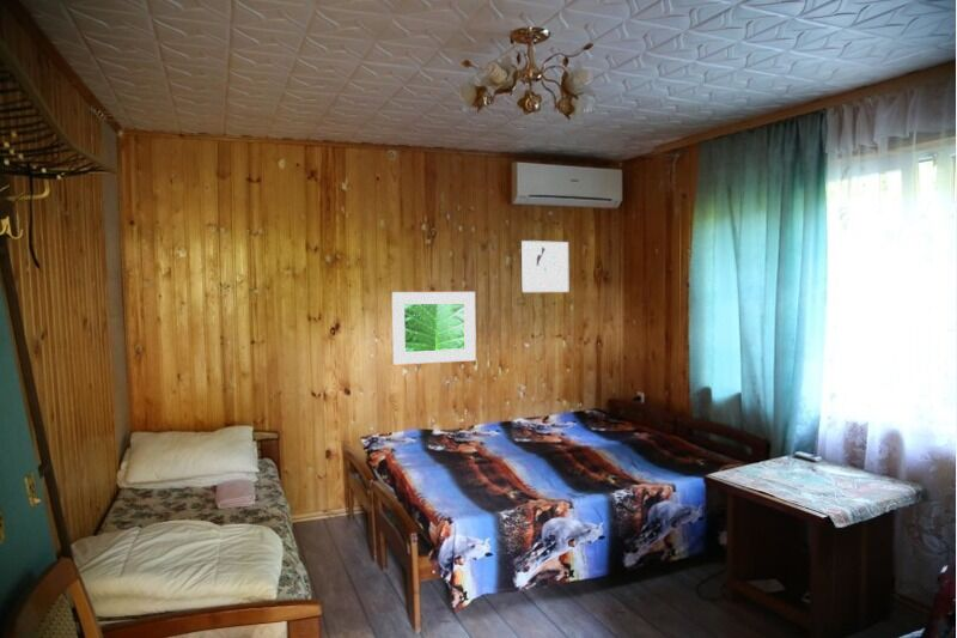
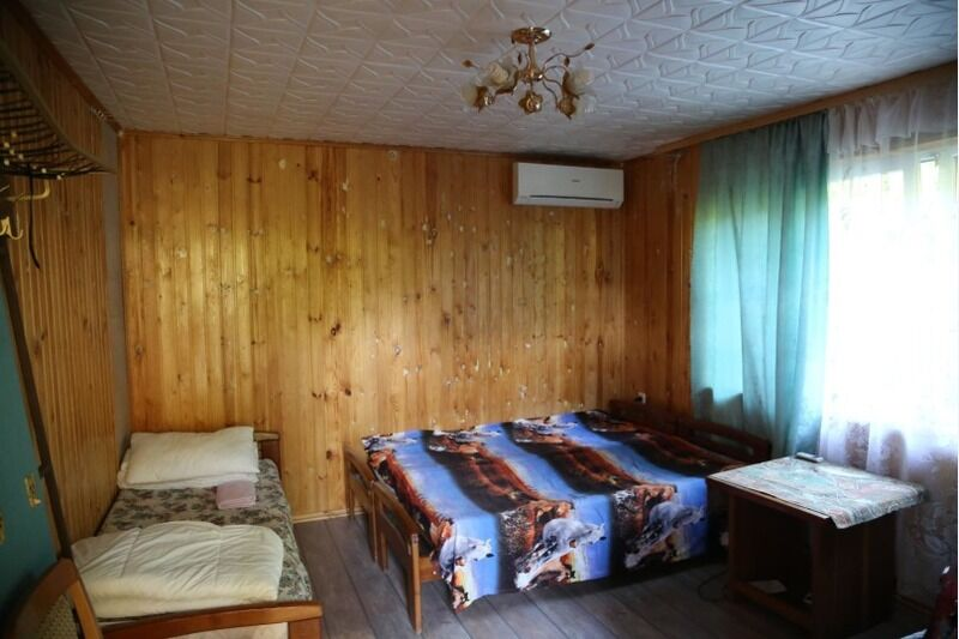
- wall art [520,239,569,293]
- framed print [391,291,477,365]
